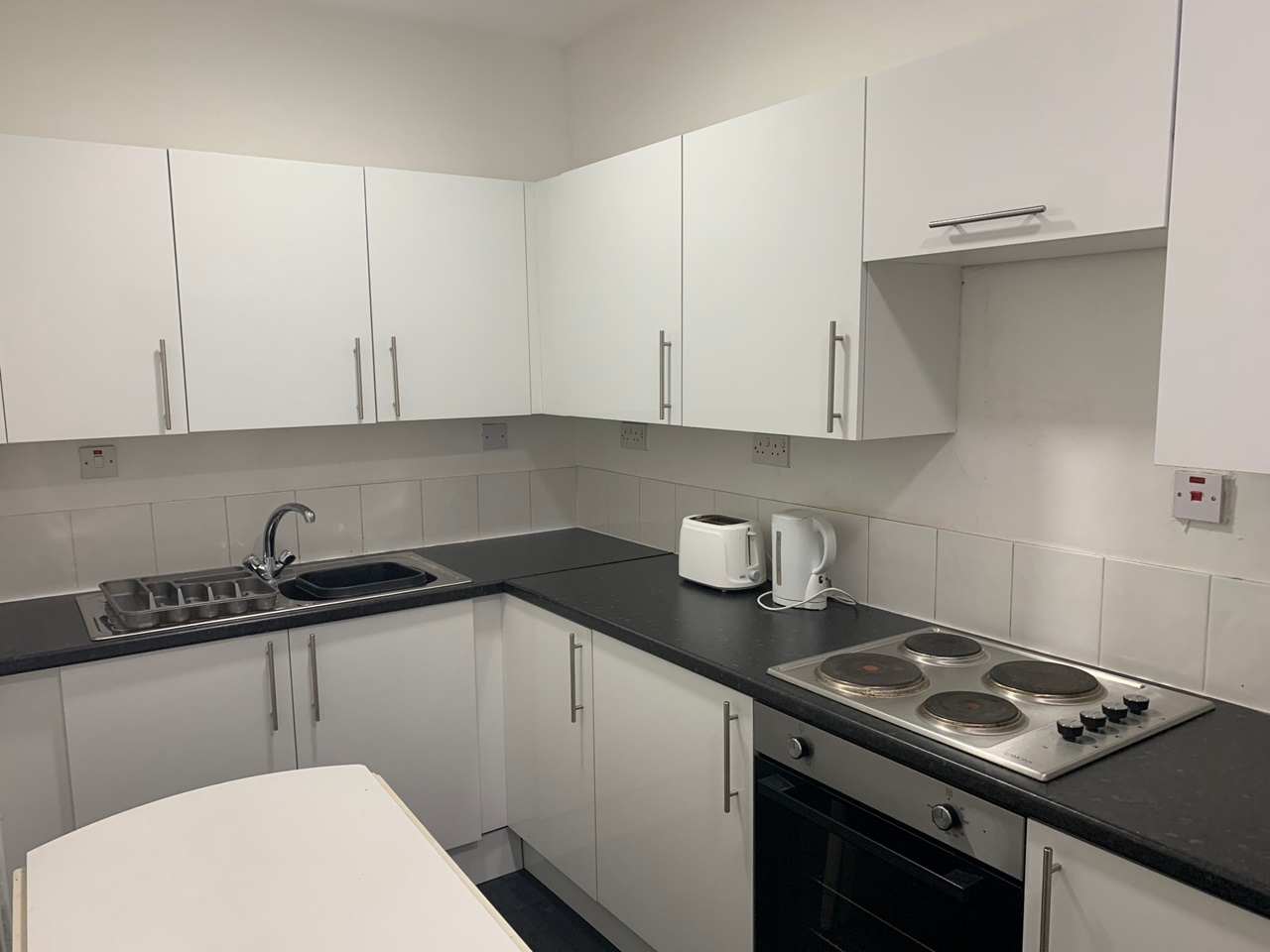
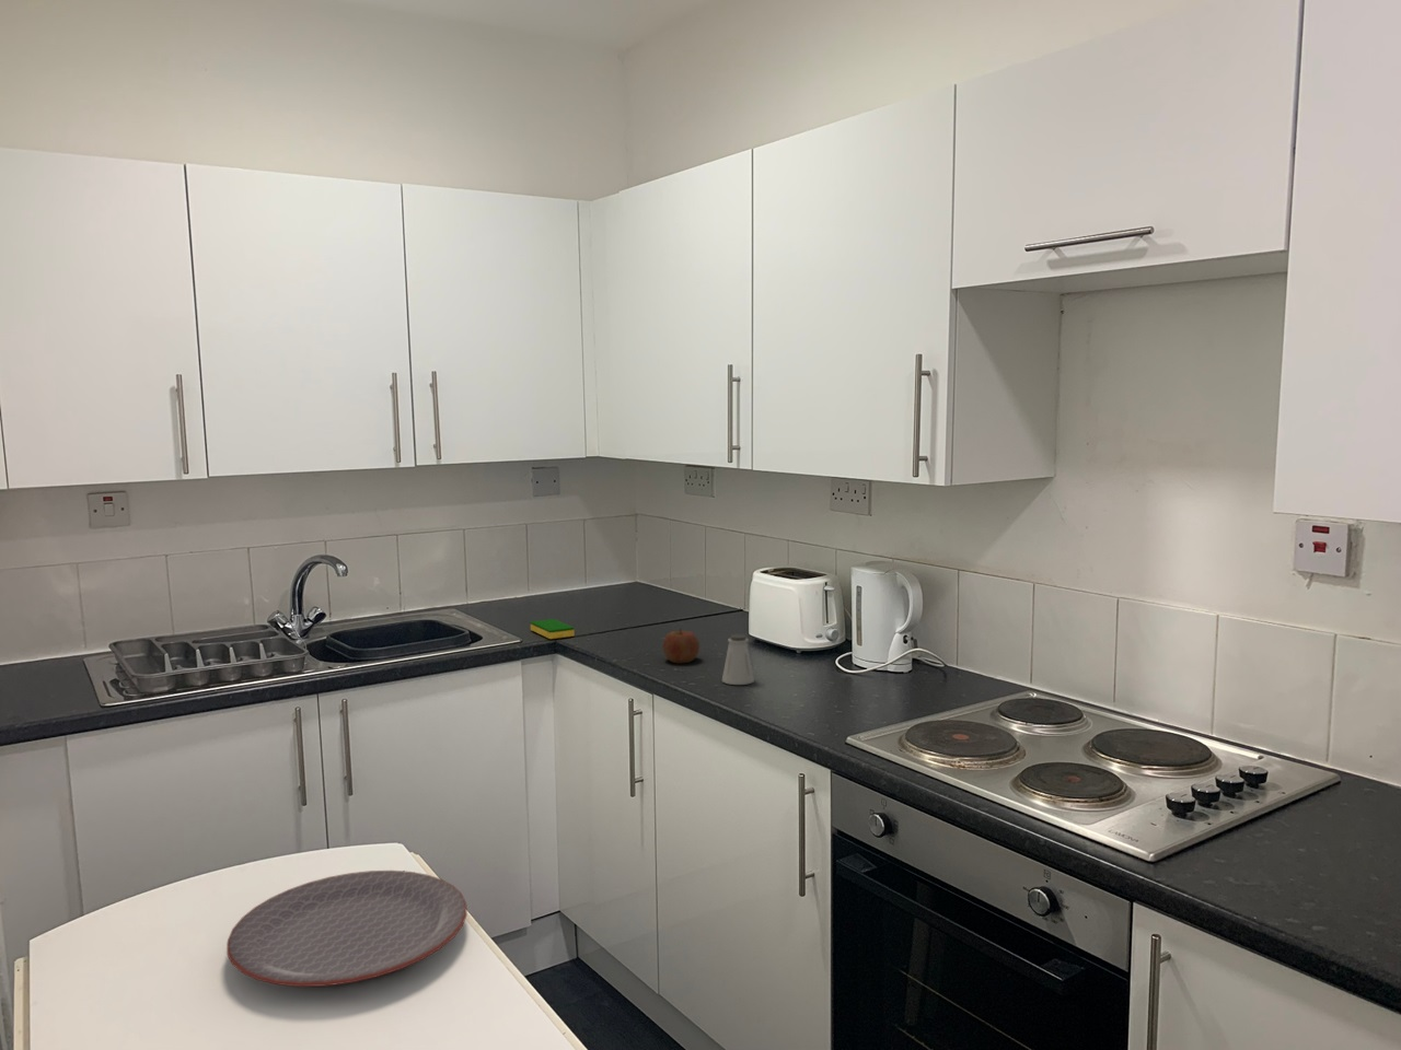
+ saltshaker [721,633,756,686]
+ apple [662,628,700,665]
+ dish sponge [530,618,576,640]
+ plate [225,869,469,987]
